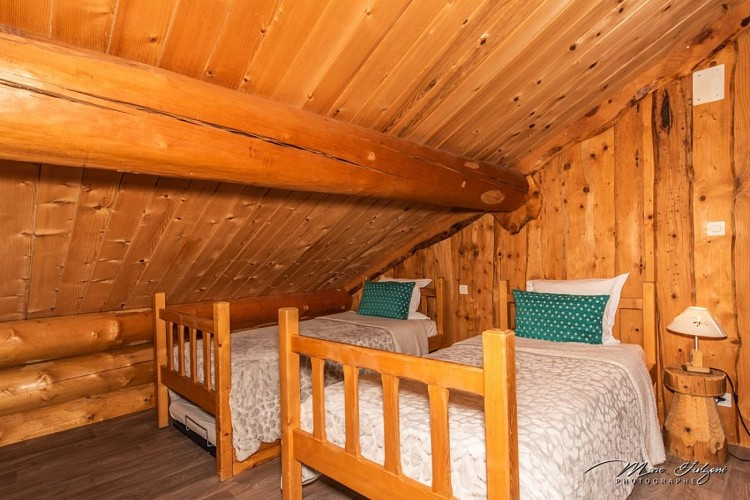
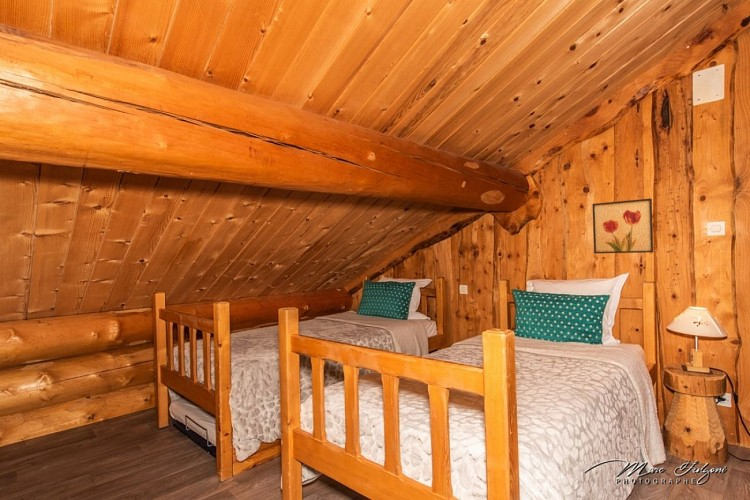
+ wall art [591,198,654,254]
